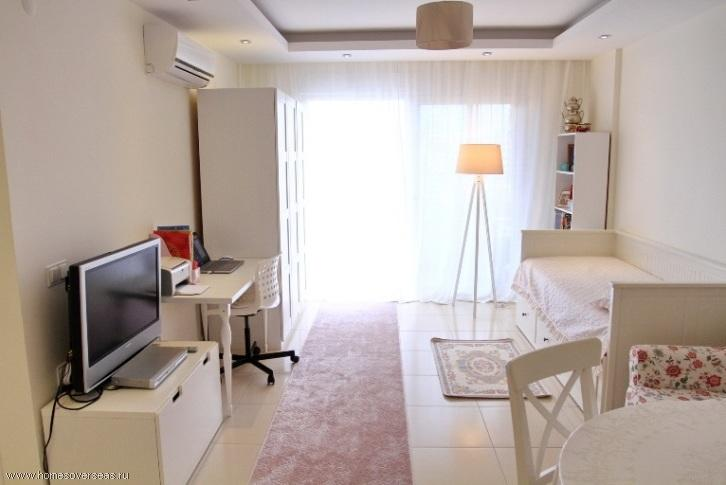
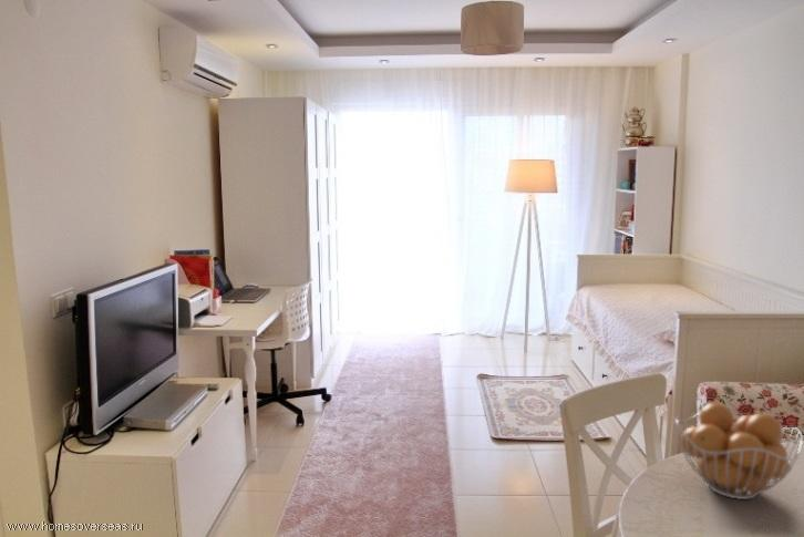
+ fruit basket [673,402,804,500]
